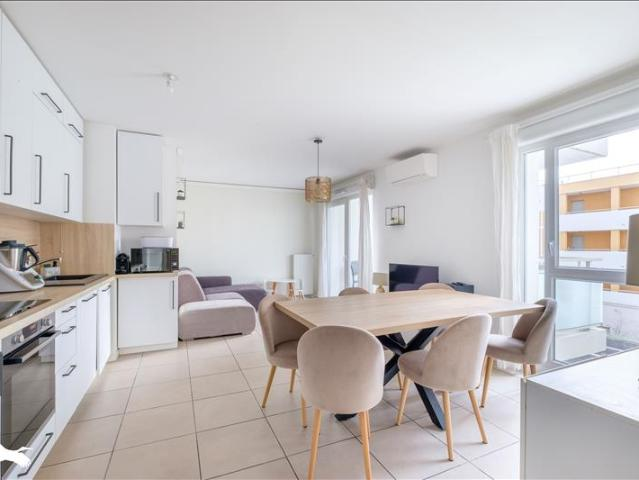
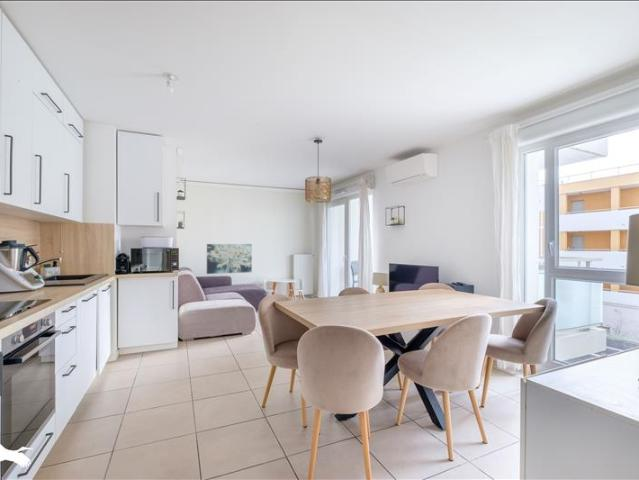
+ wall art [206,243,253,275]
